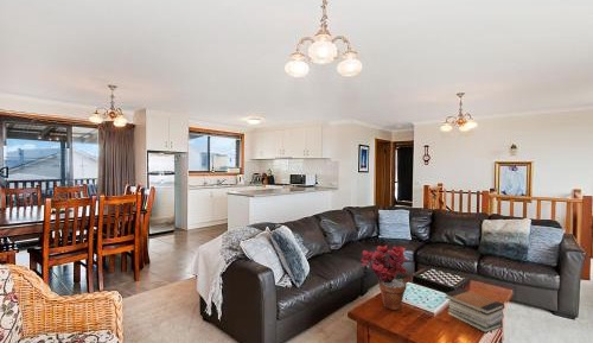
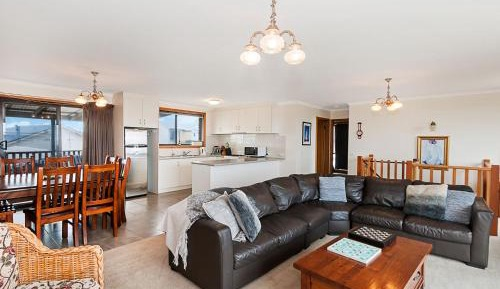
- book stack [444,287,505,334]
- potted plant [359,244,409,311]
